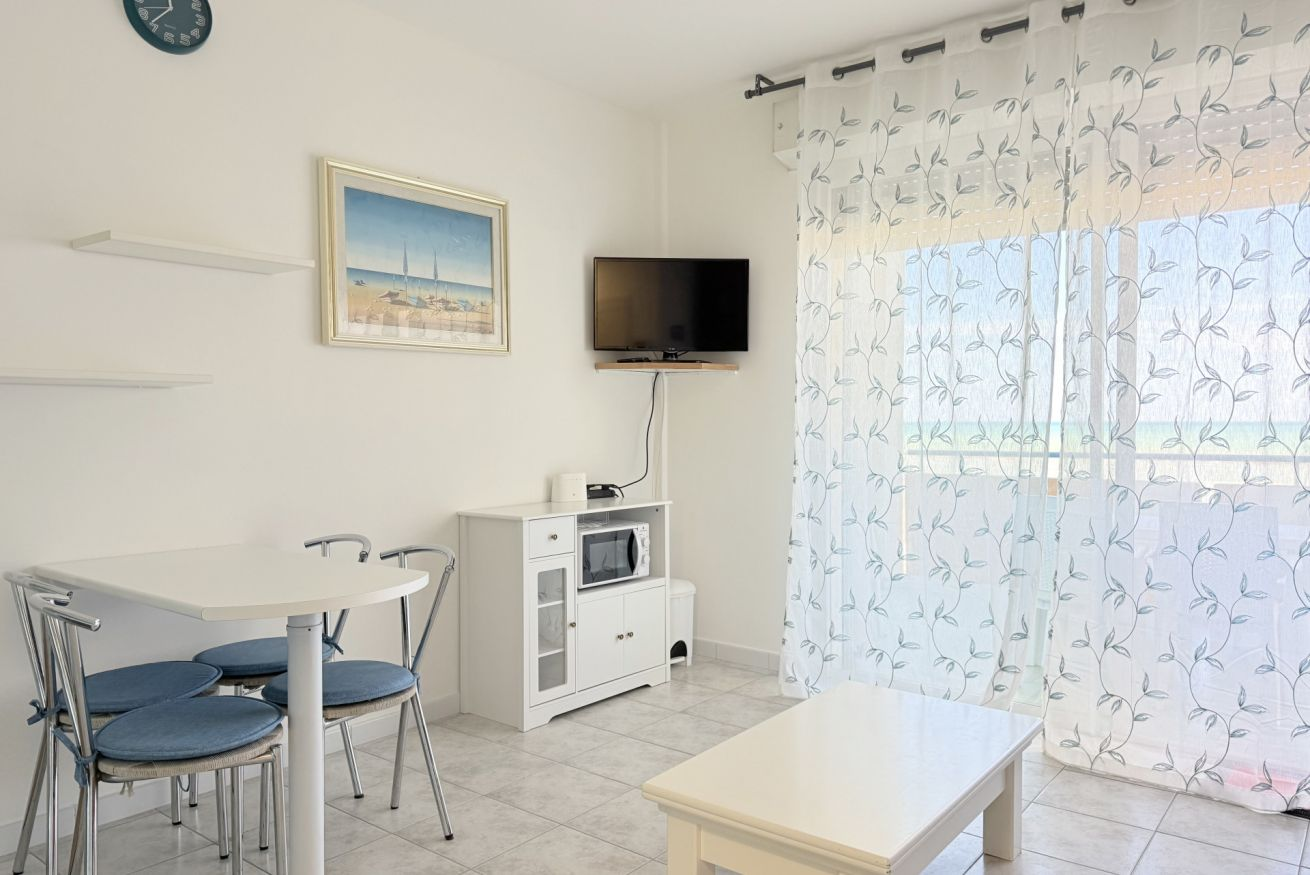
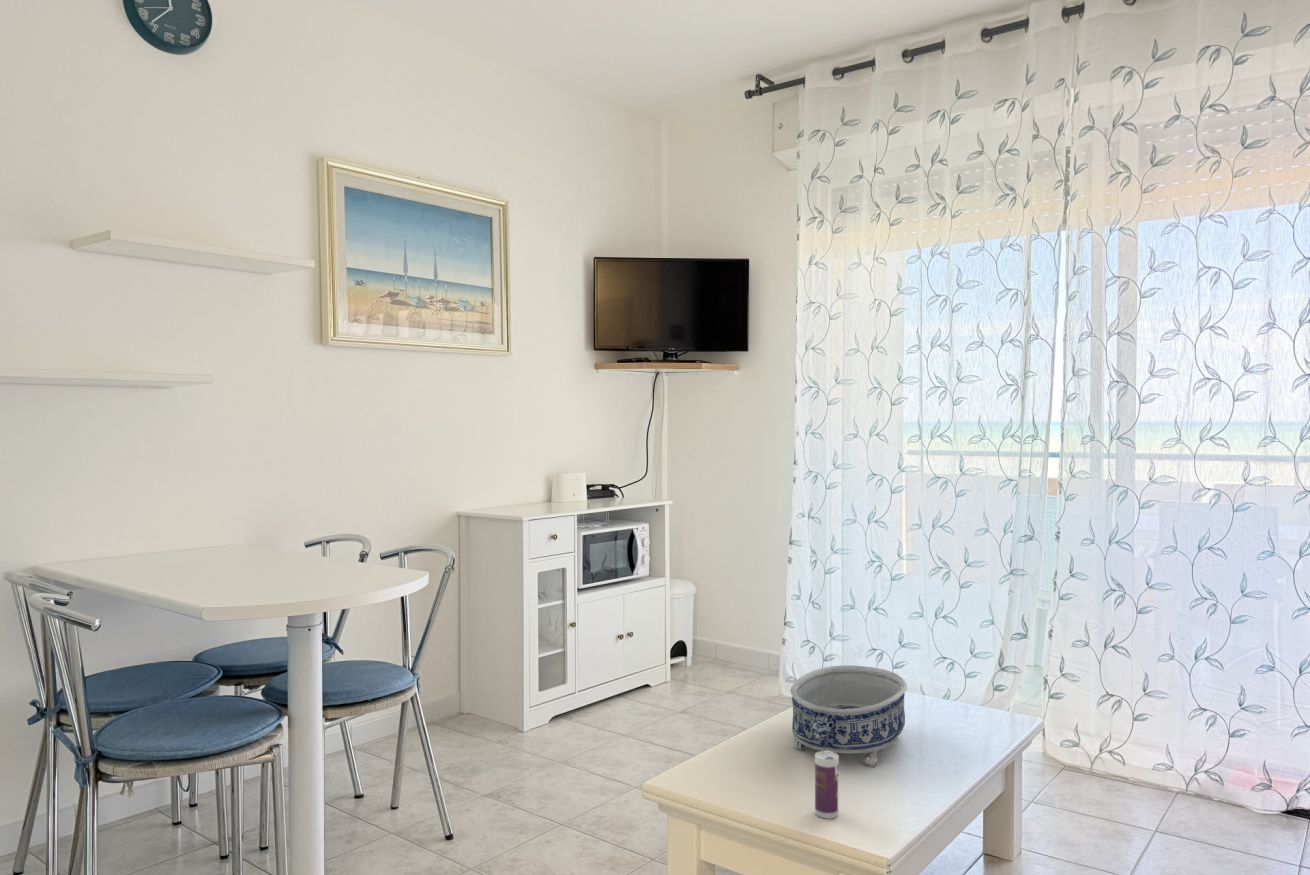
+ decorative bowl [790,664,908,768]
+ beverage can [814,750,840,820]
